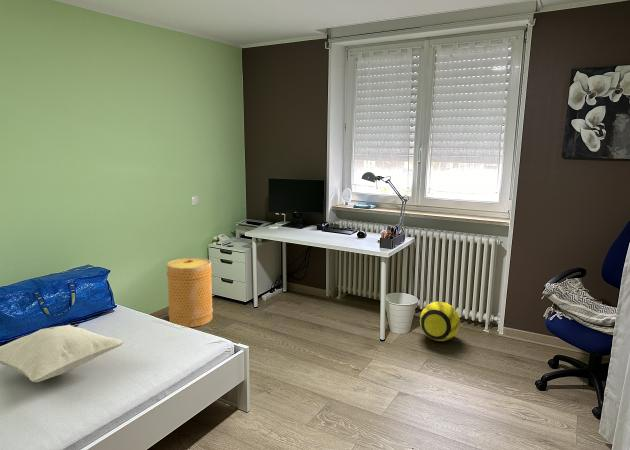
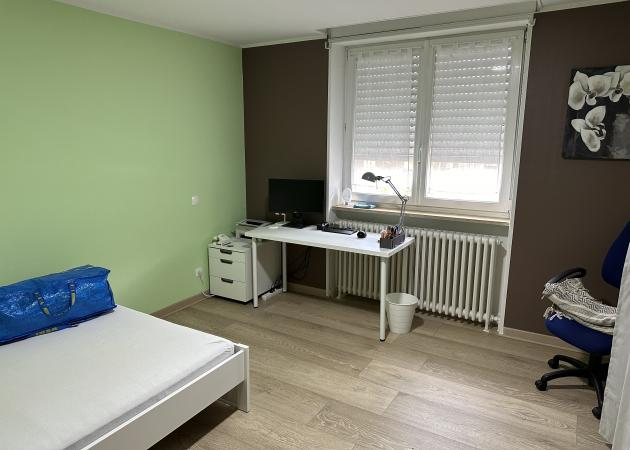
- basket [166,257,214,328]
- ball [419,301,461,342]
- cushion [0,324,126,383]
